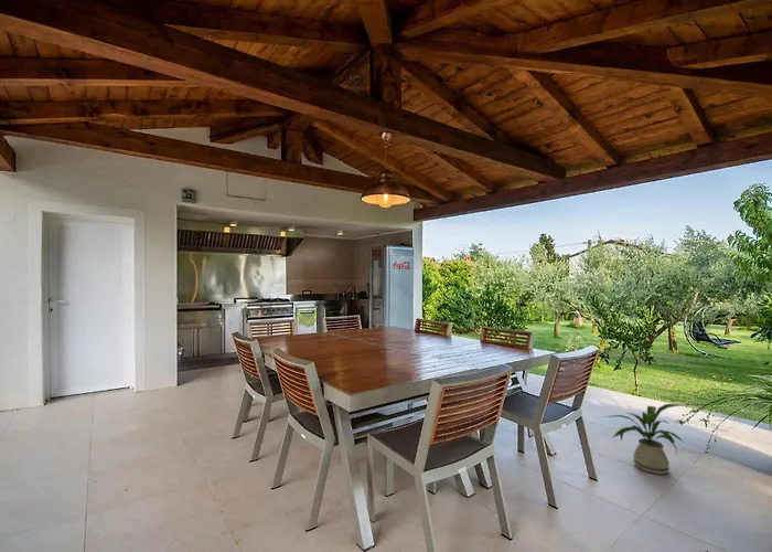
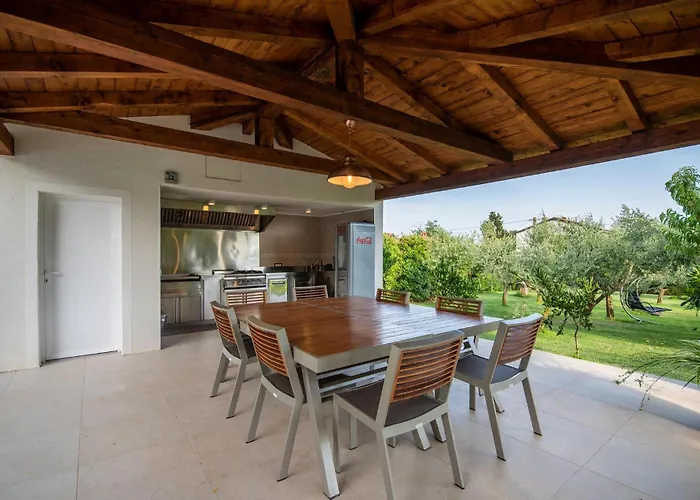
- house plant [604,403,685,476]
